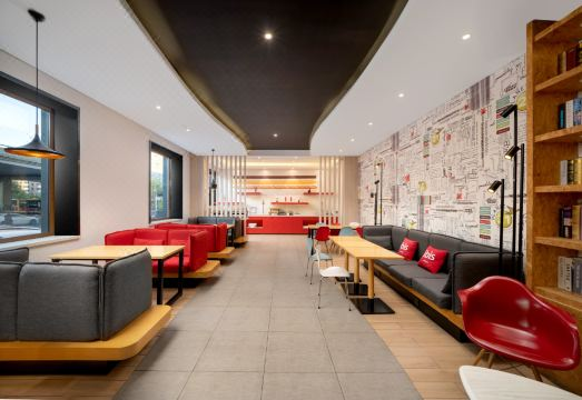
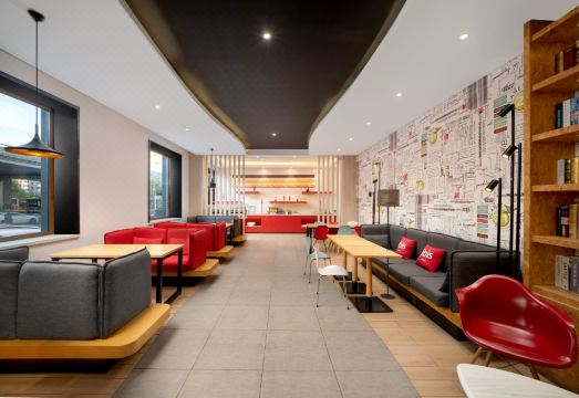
+ floor lamp [376,188,401,301]
